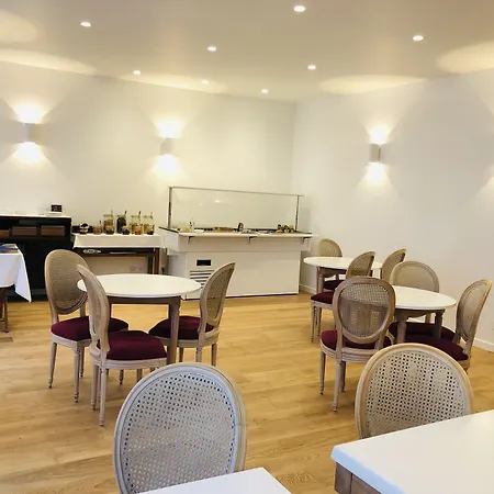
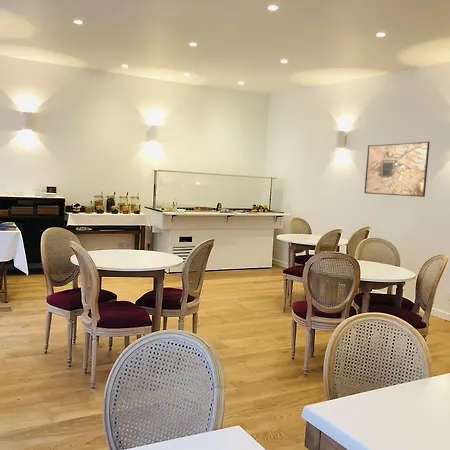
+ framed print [363,141,431,198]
